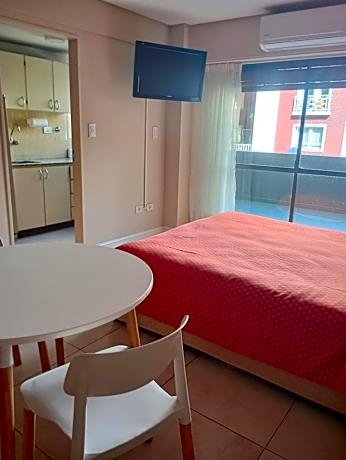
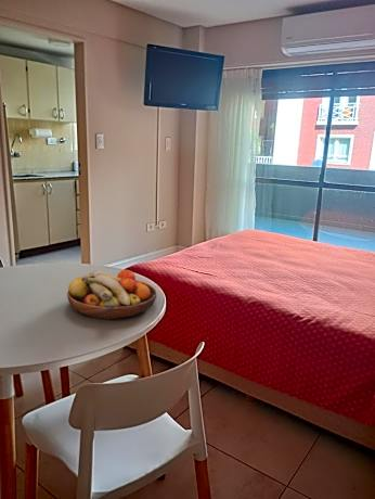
+ fruit bowl [66,269,157,320]
